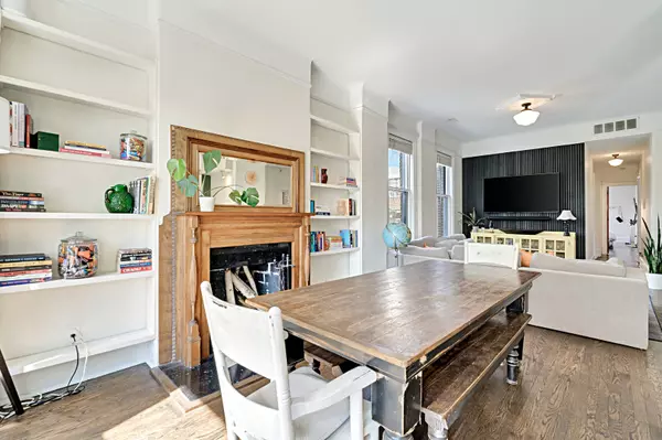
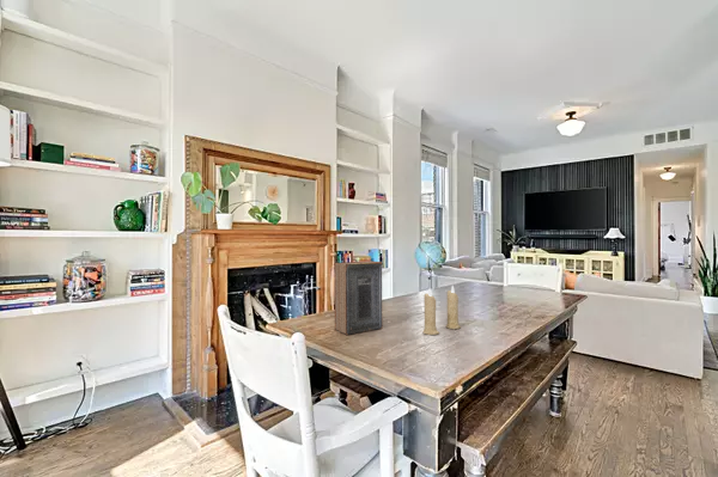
+ candle [421,285,462,336]
+ book [333,261,383,336]
